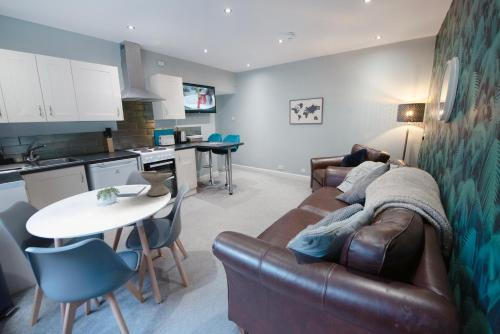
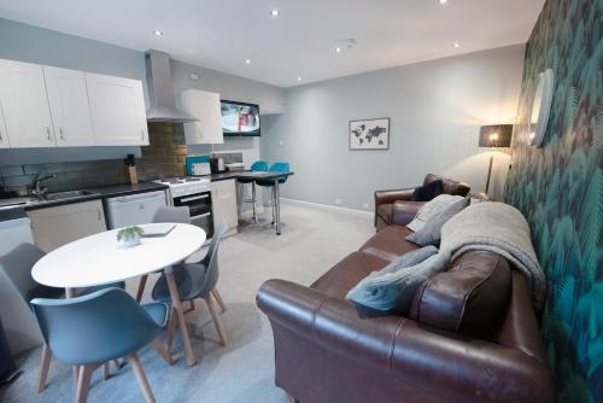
- bowl [139,171,173,197]
